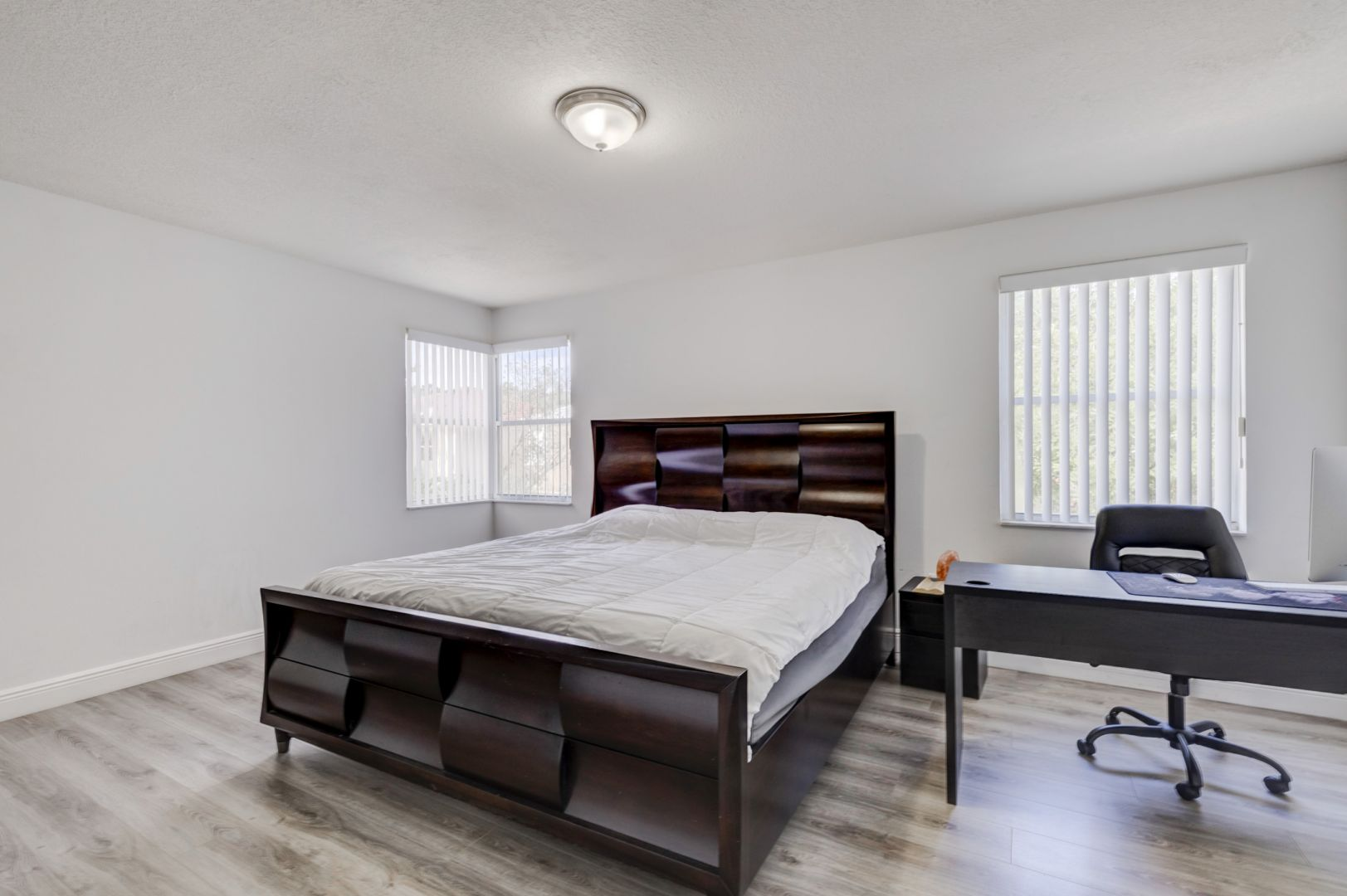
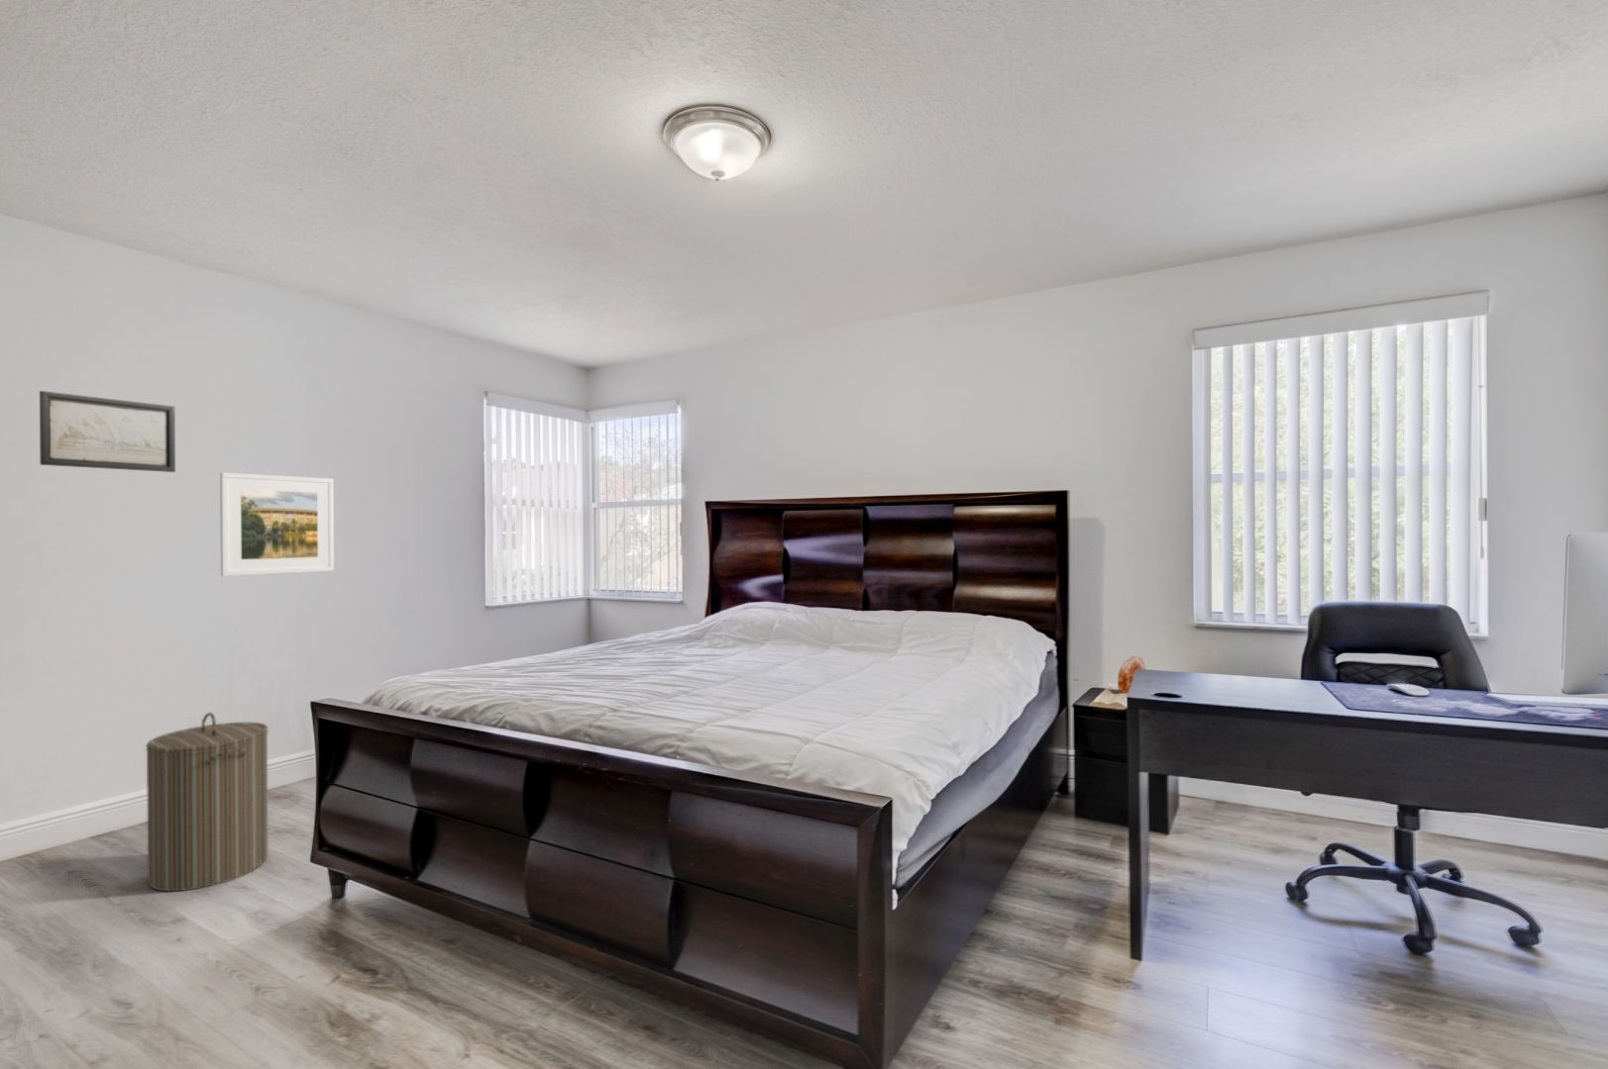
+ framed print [218,471,335,577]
+ wall art [38,390,177,474]
+ laundry hamper [144,712,270,892]
